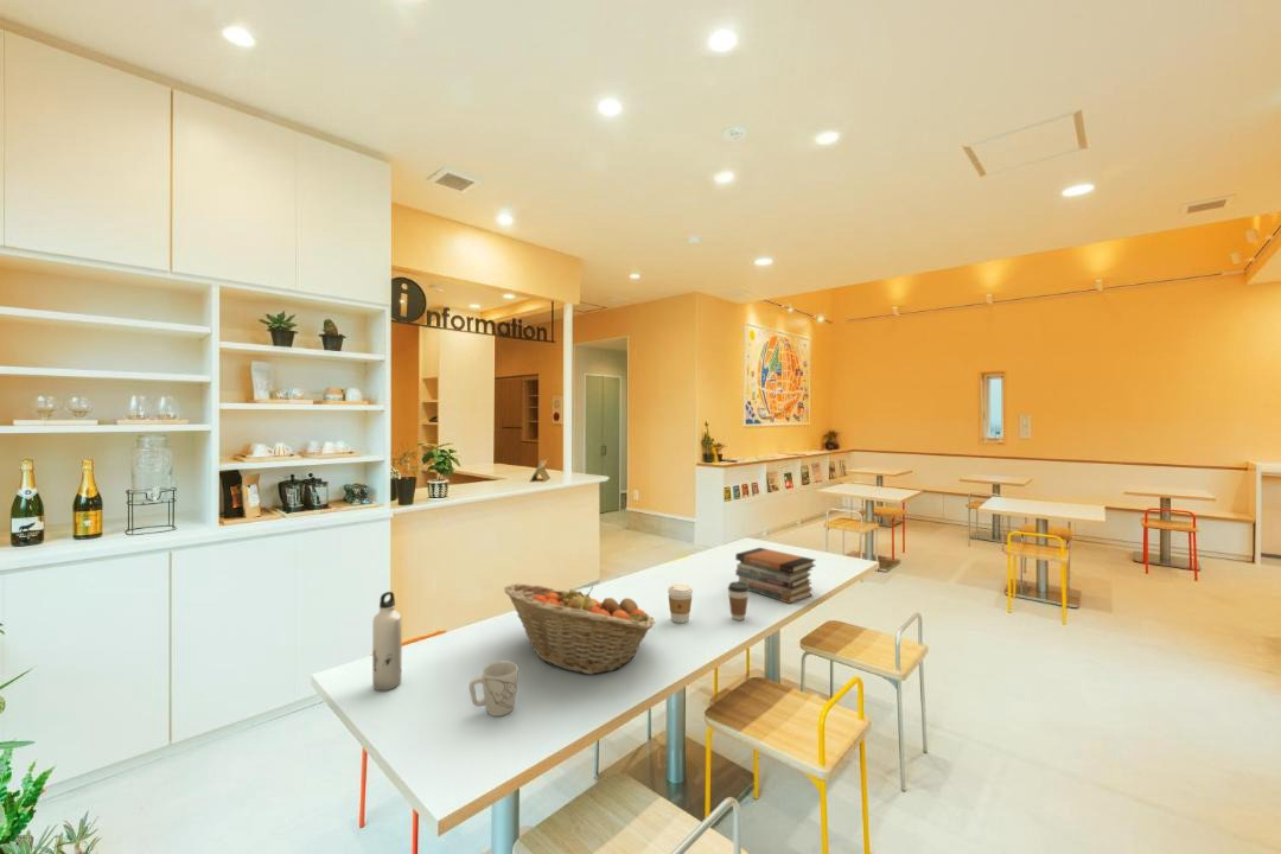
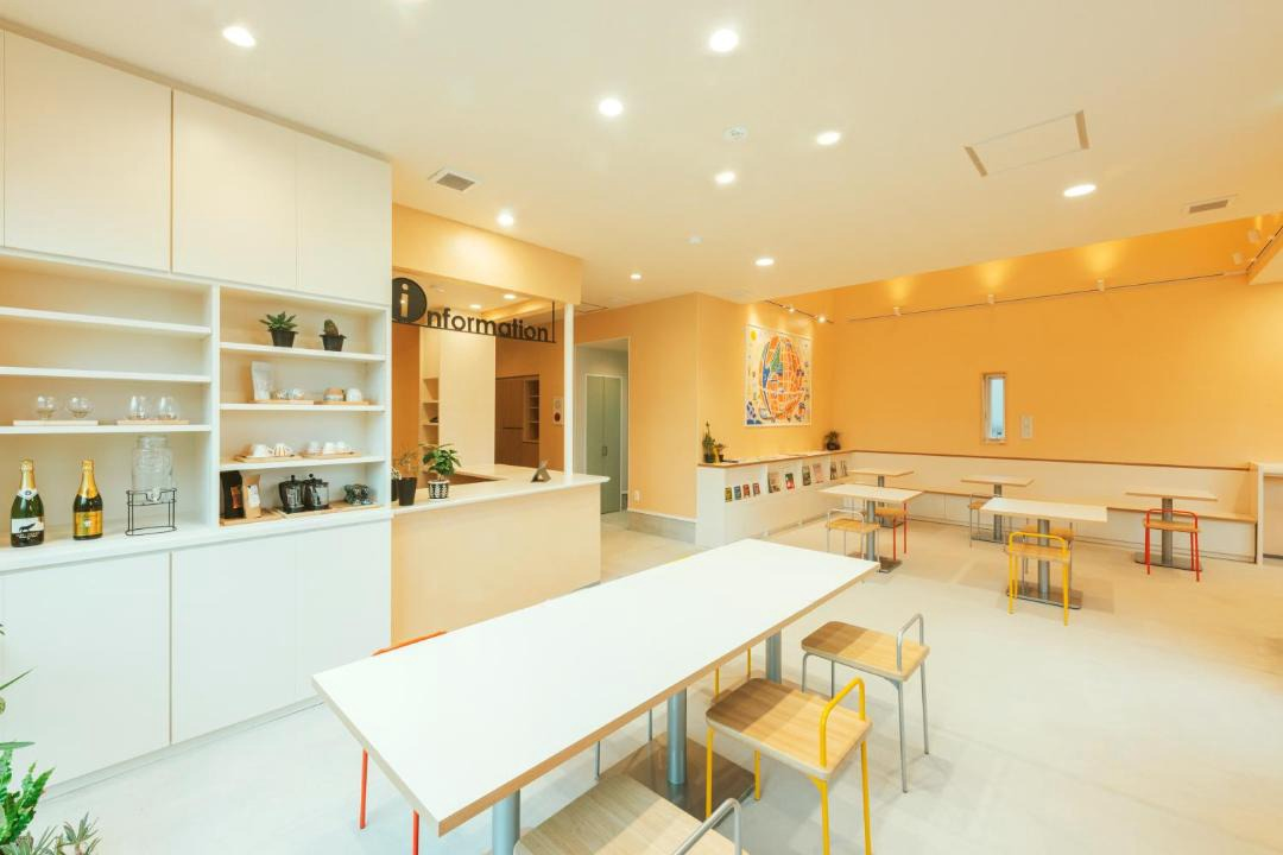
- book stack [734,547,817,605]
- mug [469,659,520,718]
- coffee cup [727,581,750,622]
- fruit basket [503,582,656,676]
- coffee cup [667,582,694,624]
- water bottle [371,591,403,692]
